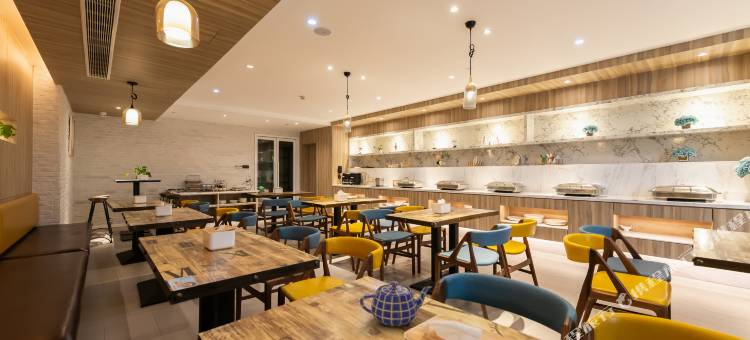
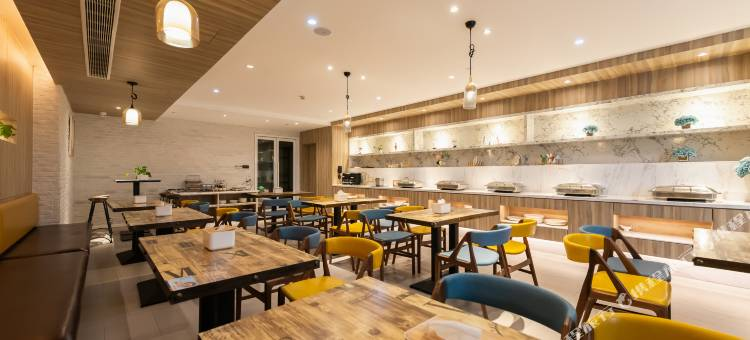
- teapot [359,280,432,327]
